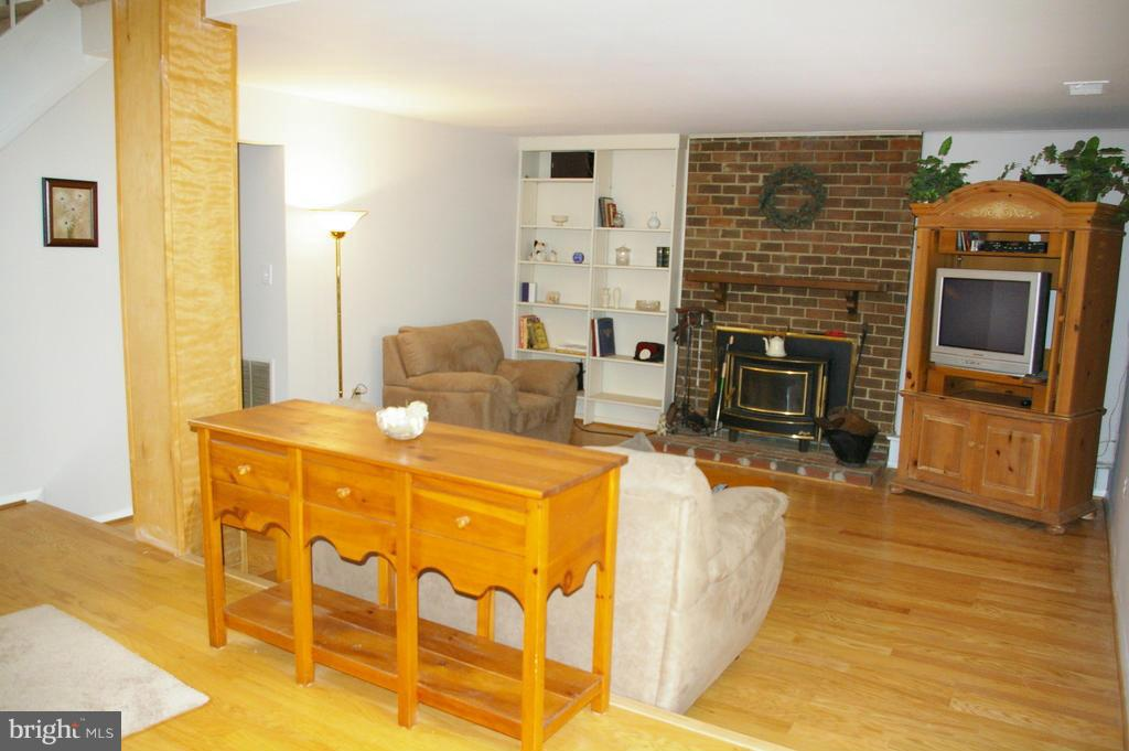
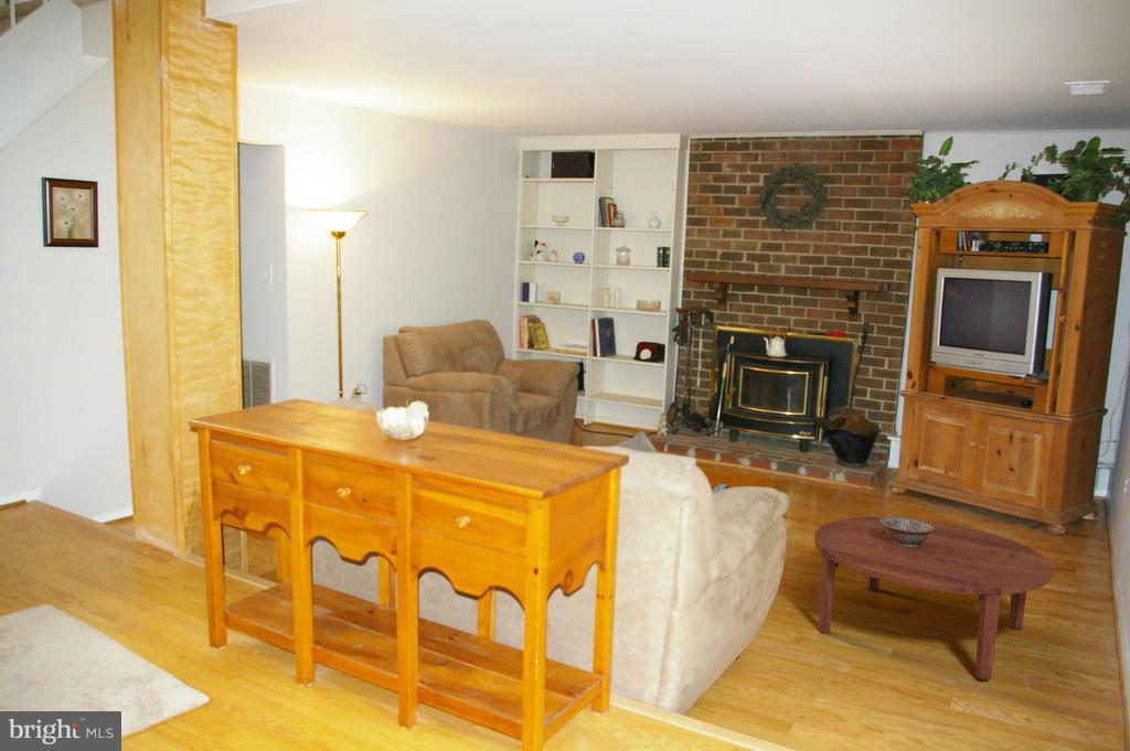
+ decorative bowl [880,516,936,547]
+ coffee table [813,516,1054,680]
